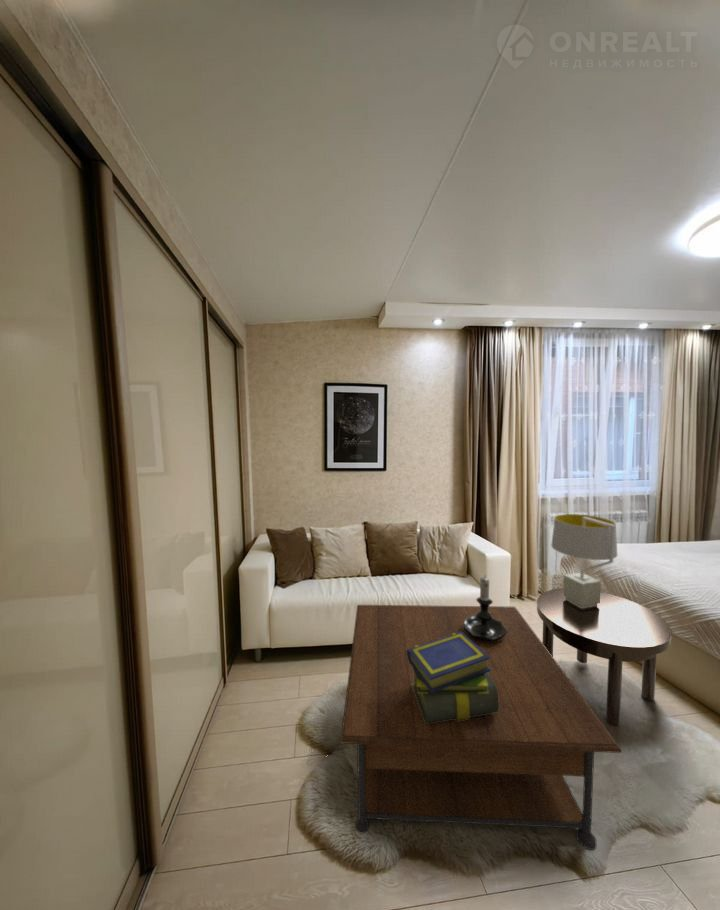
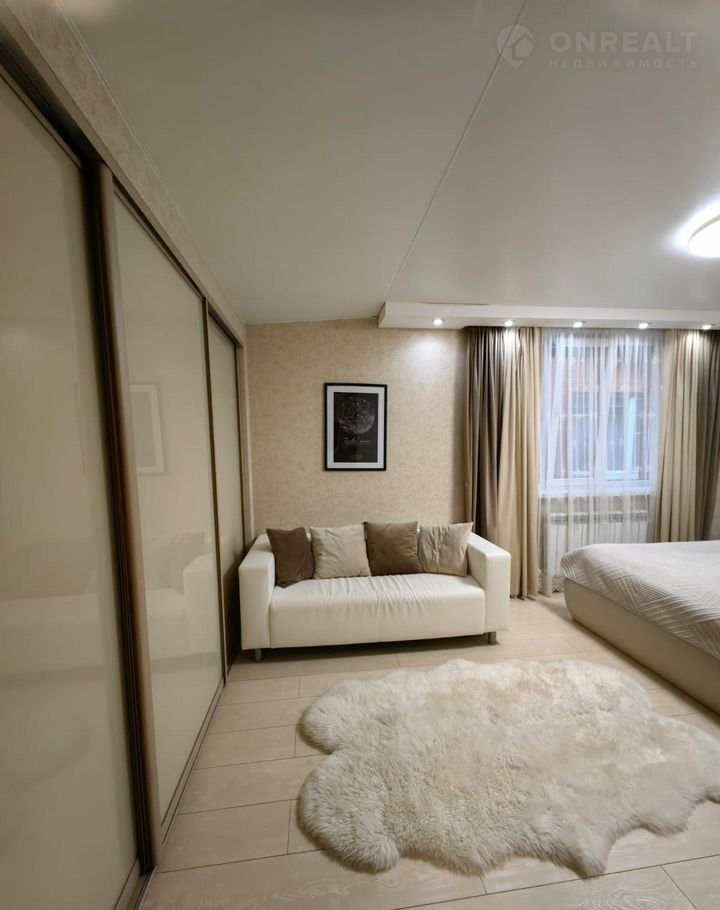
- side table [536,587,673,727]
- coffee table [339,604,624,851]
- candle holder [463,574,508,642]
- stack of books [407,632,499,723]
- table lamp [550,513,618,608]
